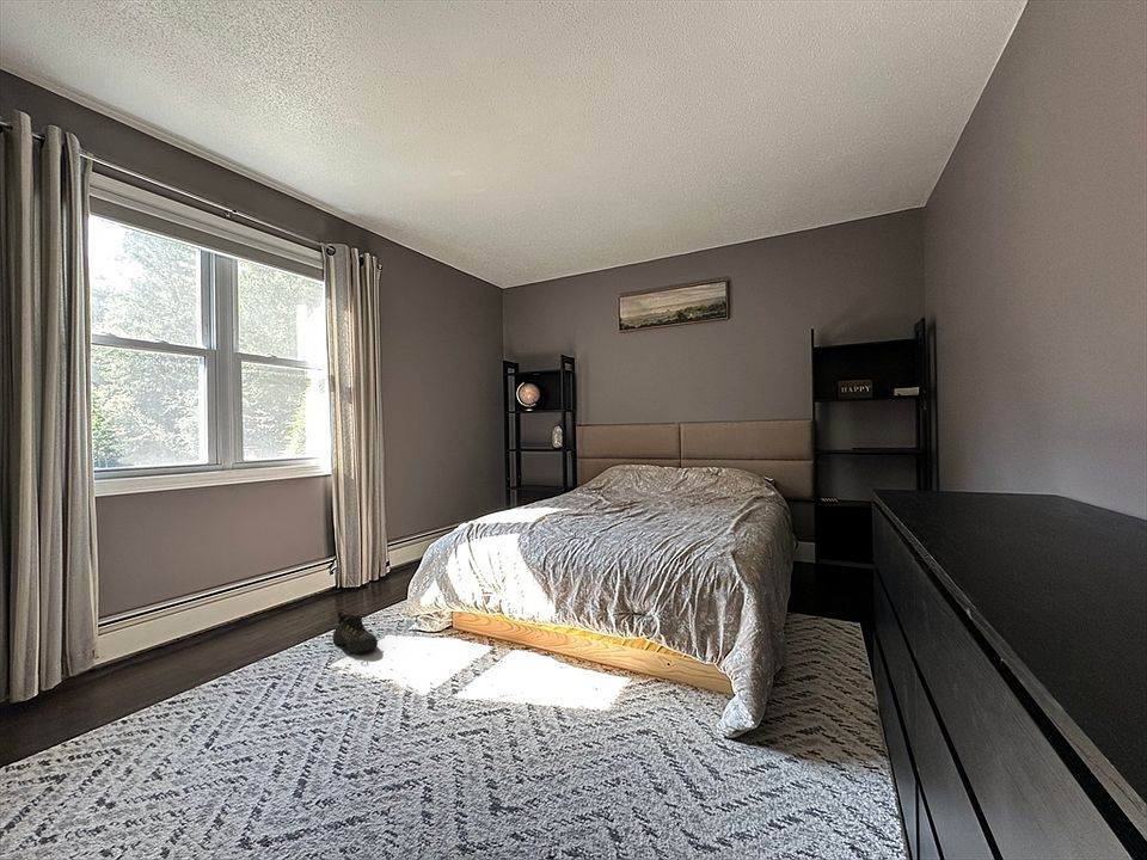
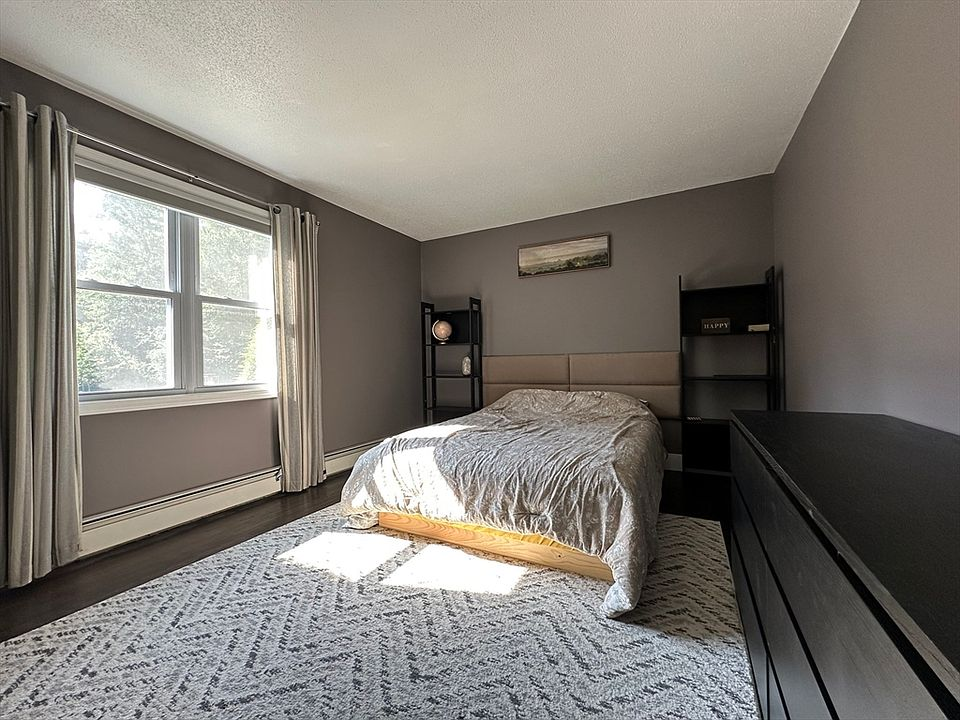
- shoe [332,608,379,655]
